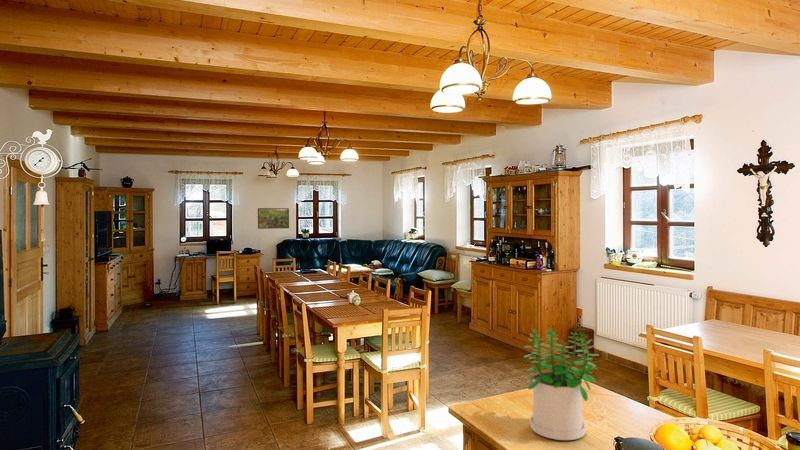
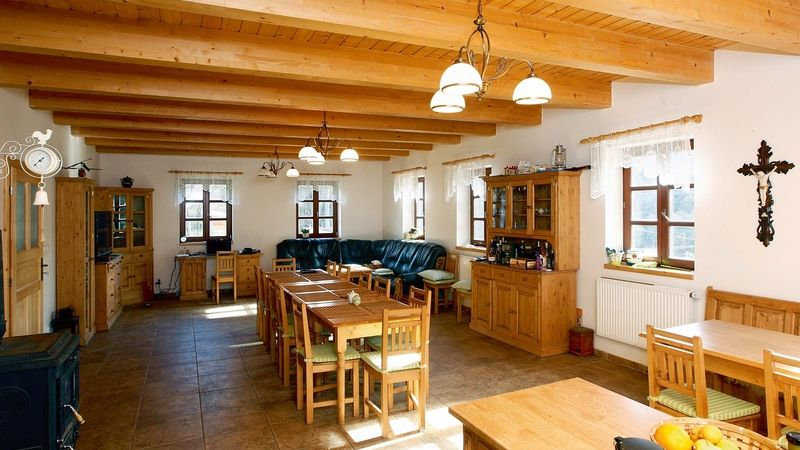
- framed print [257,207,290,230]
- potted plant [523,327,600,441]
